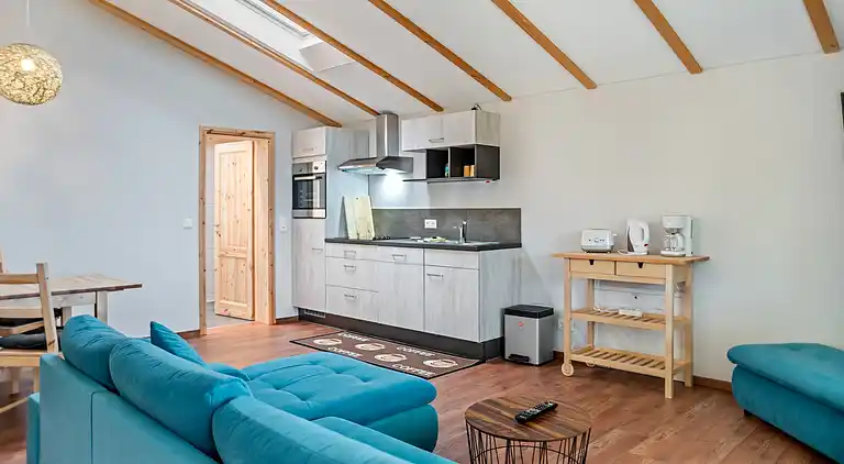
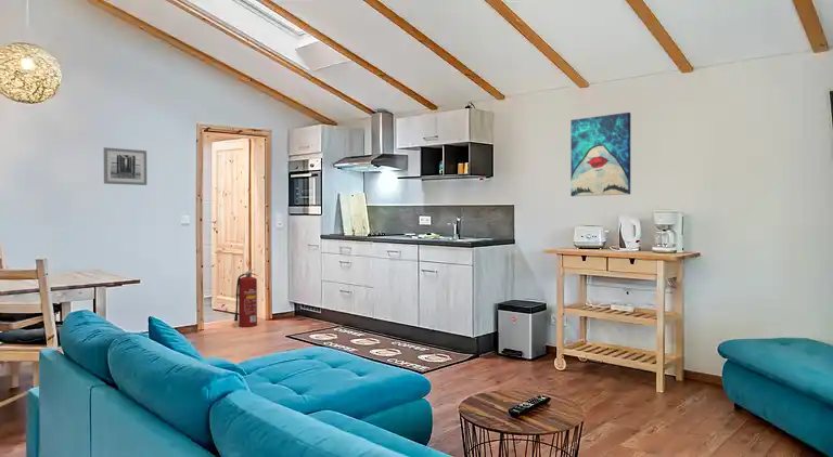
+ wall art [569,112,631,197]
+ wall art [103,146,148,186]
+ fire extinguisher [233,267,258,328]
